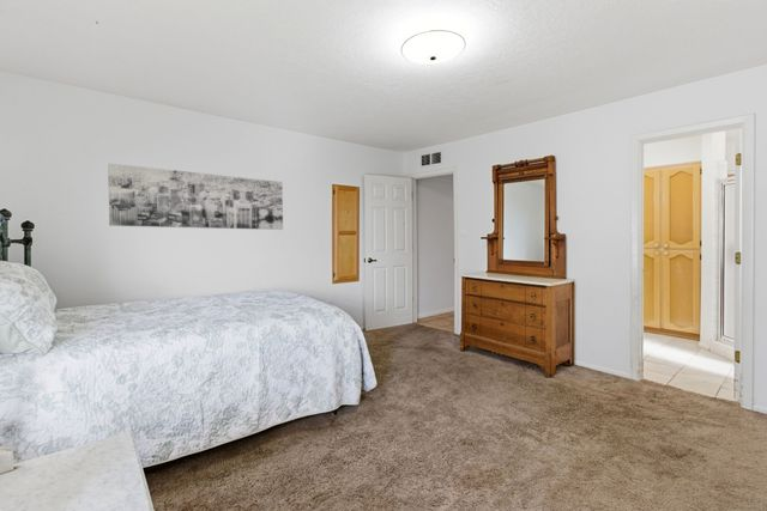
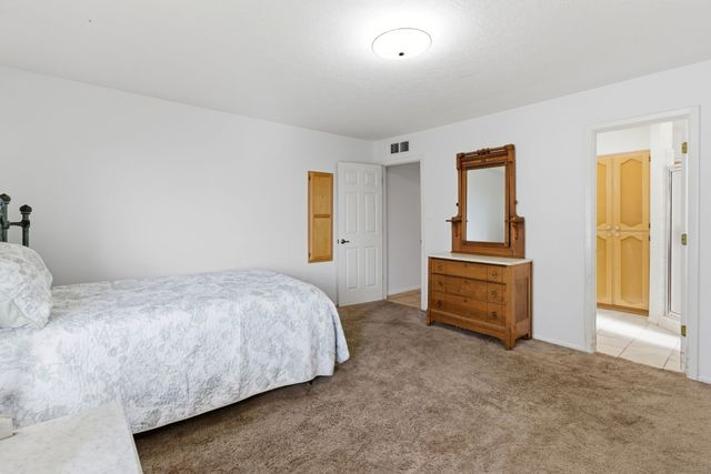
- wall art [107,163,284,231]
